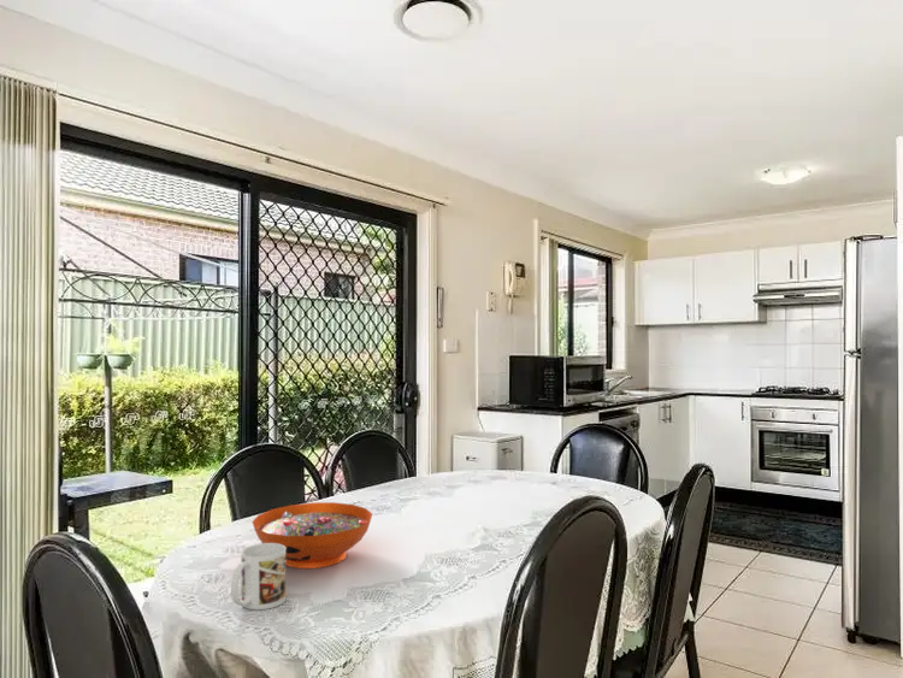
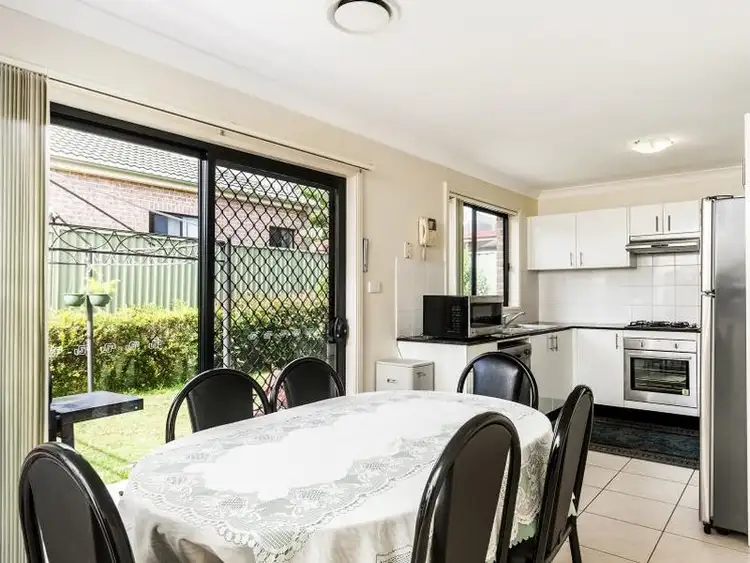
- mug [230,542,287,611]
- decorative bowl [250,501,373,570]
